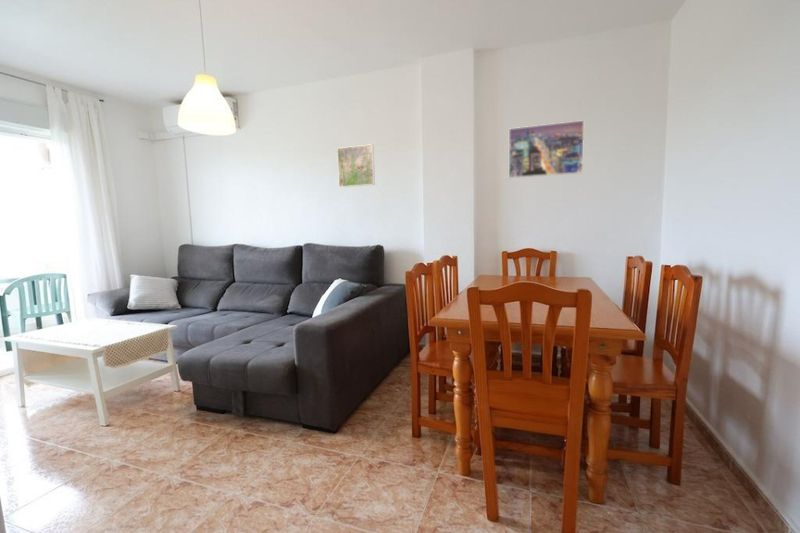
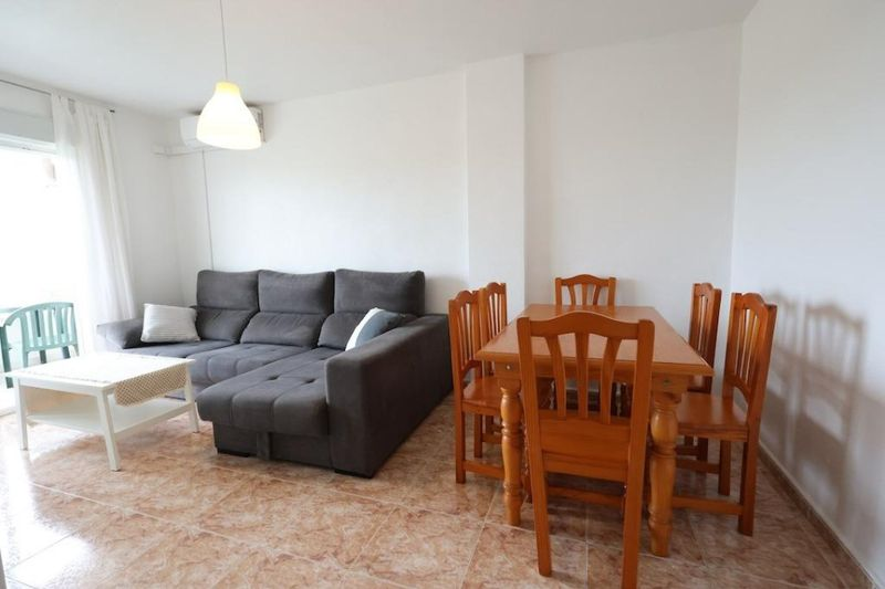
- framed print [508,119,585,179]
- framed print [336,143,376,188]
